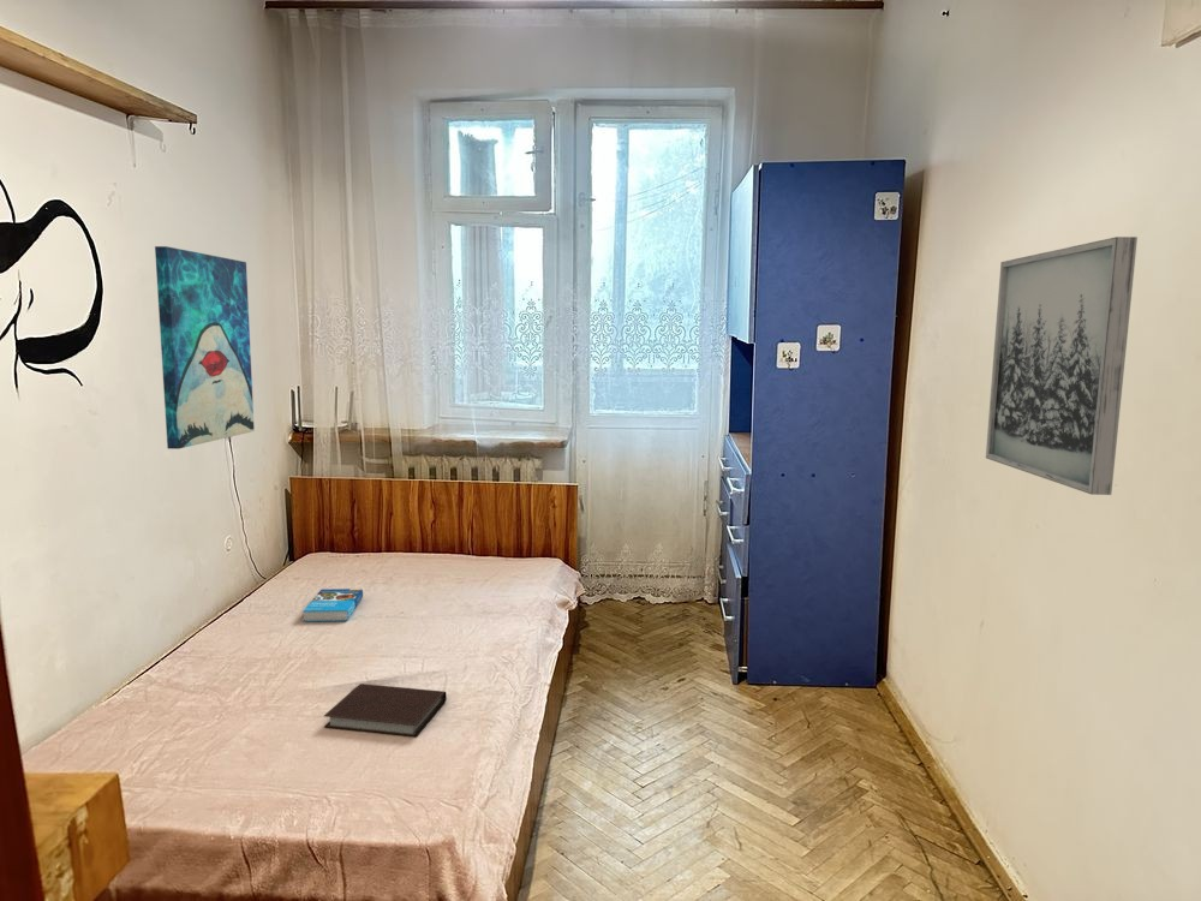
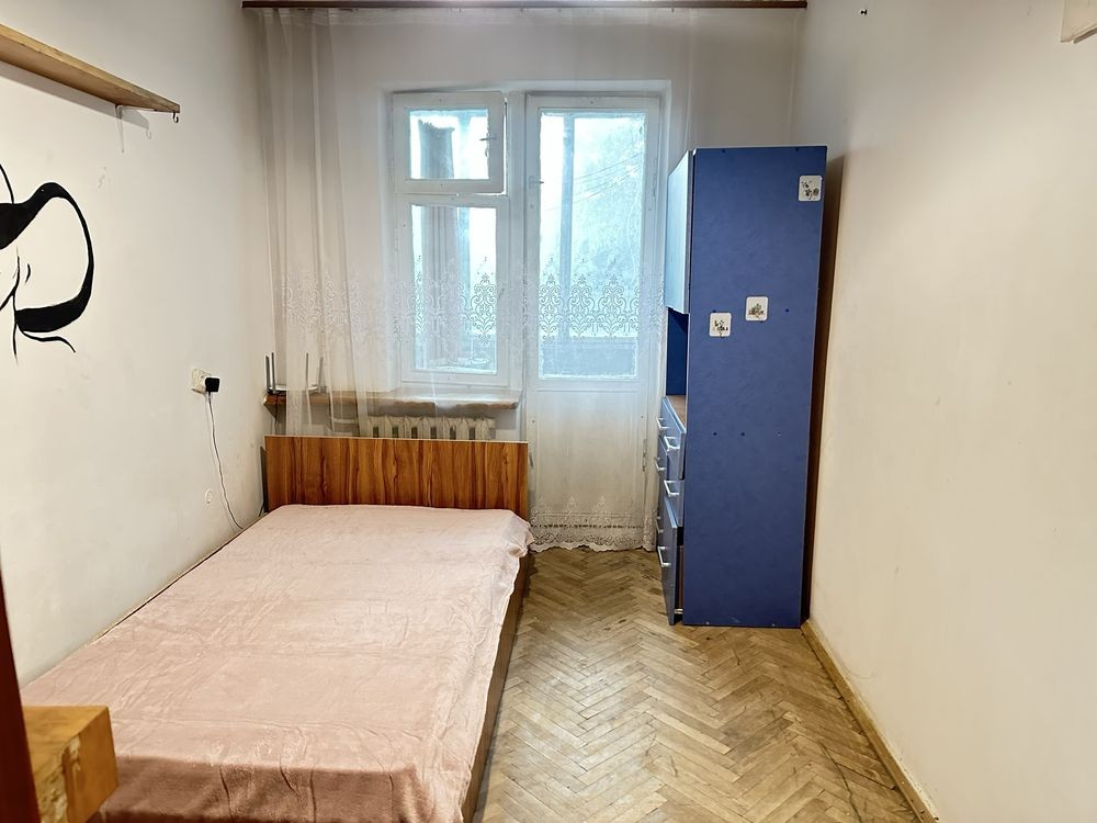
- wall art [154,245,256,450]
- wall art [985,235,1139,496]
- book [301,587,364,622]
- notebook [323,682,448,738]
